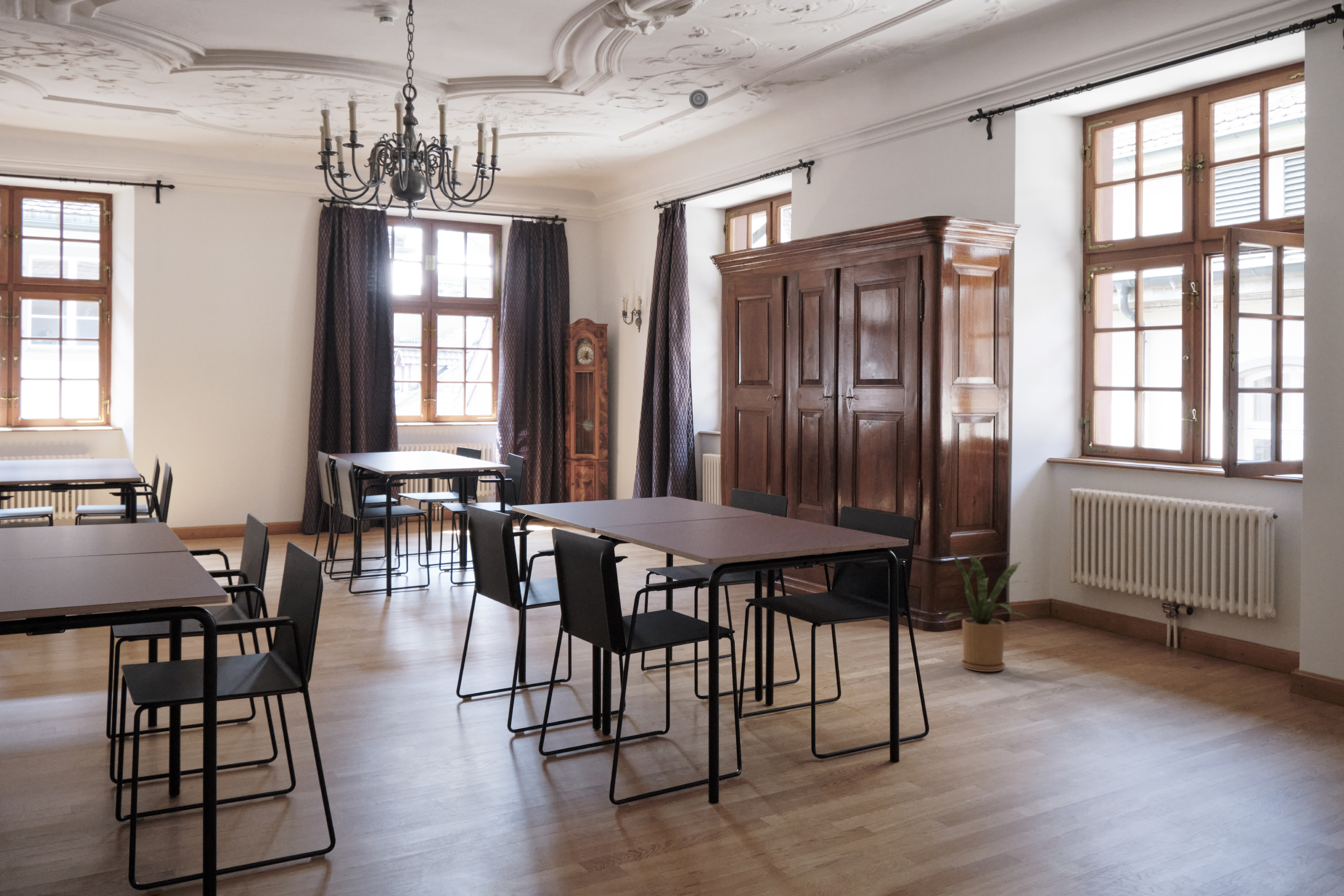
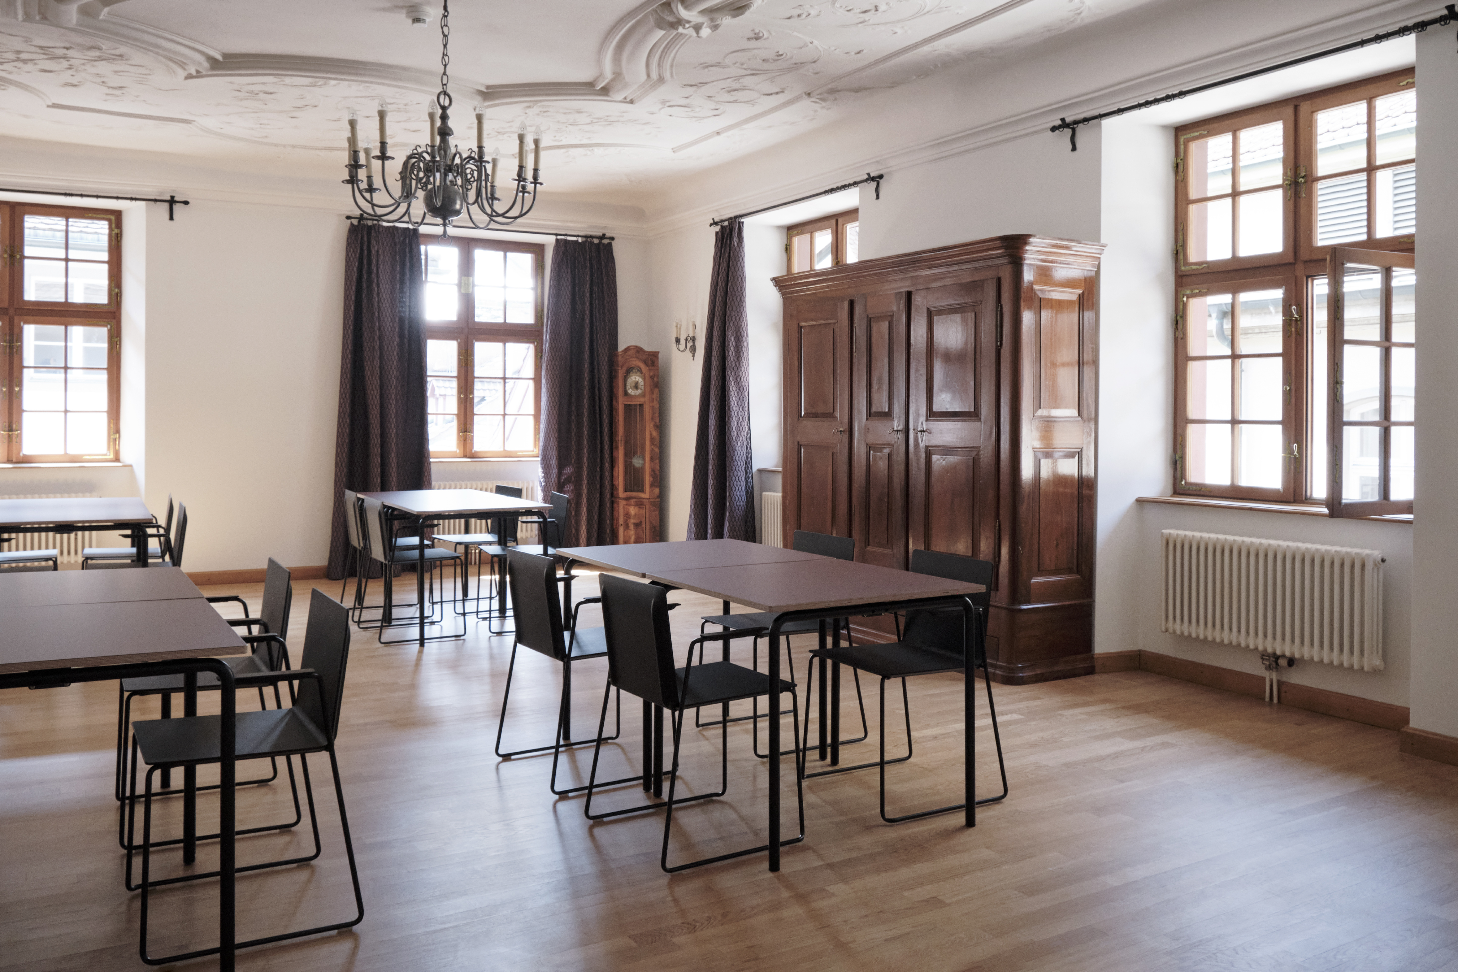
- smoke detector [689,89,709,109]
- house plant [945,552,1030,672]
